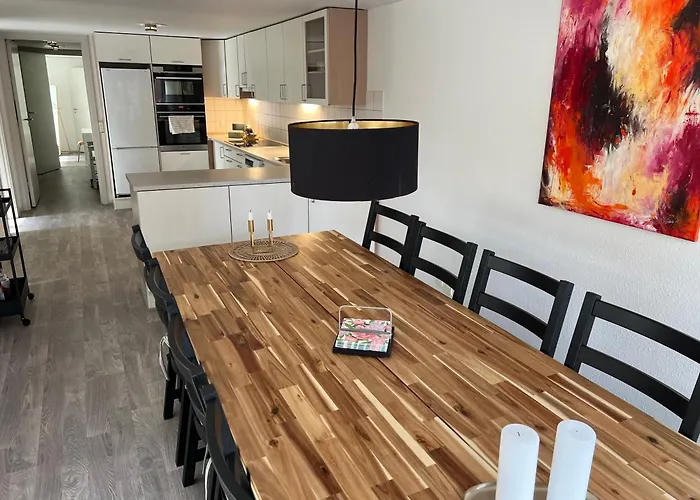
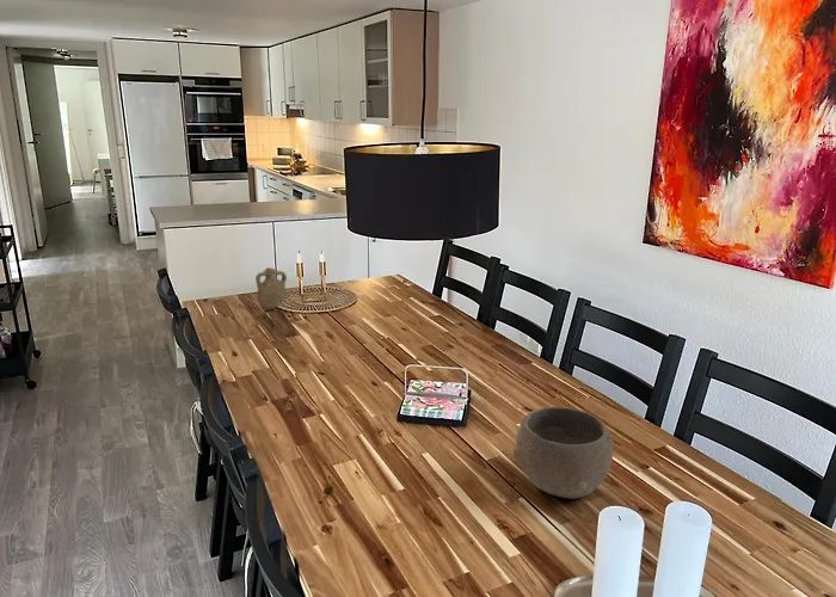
+ pilgrim flask [254,266,288,309]
+ bowl [512,406,614,500]
